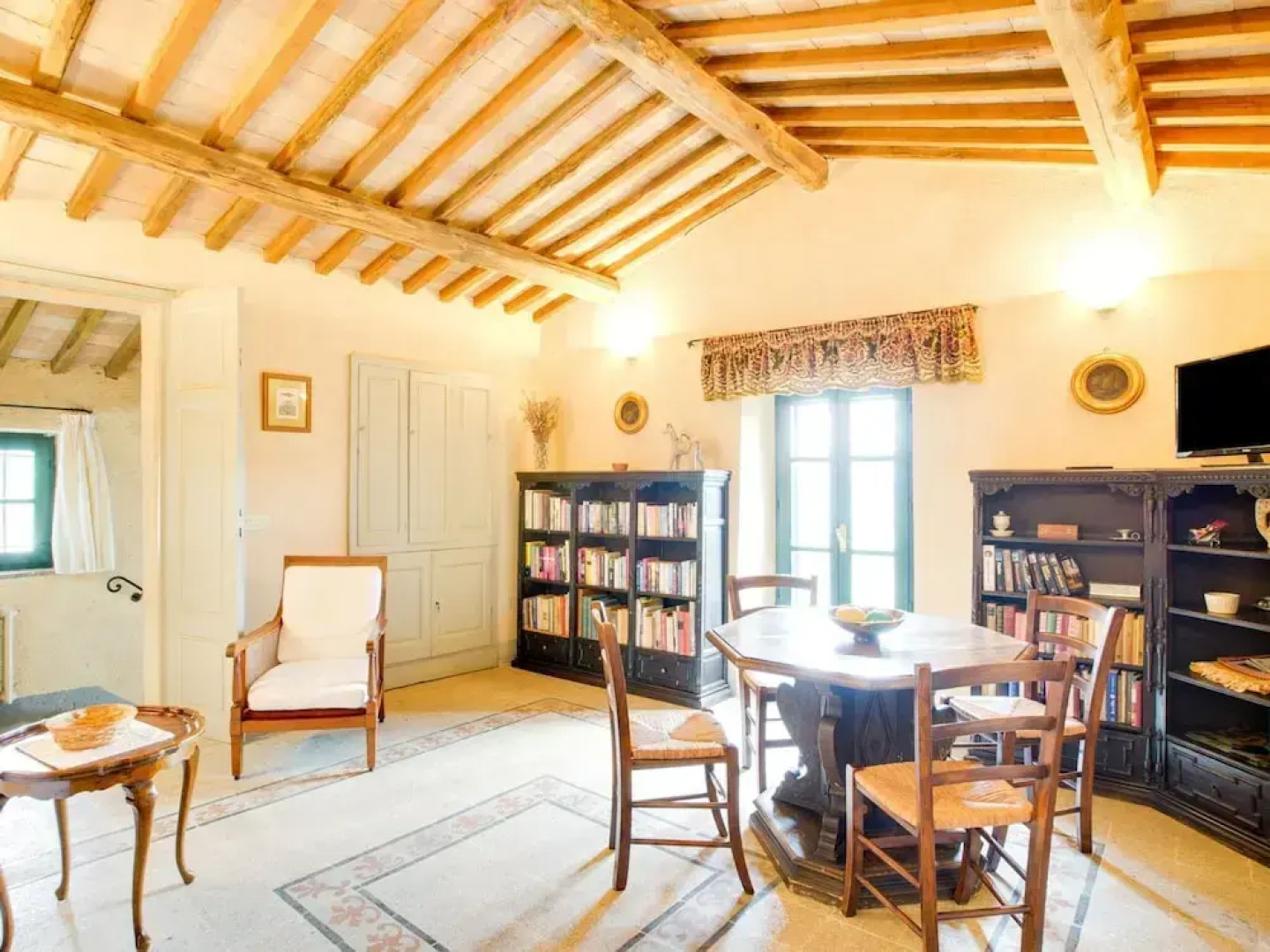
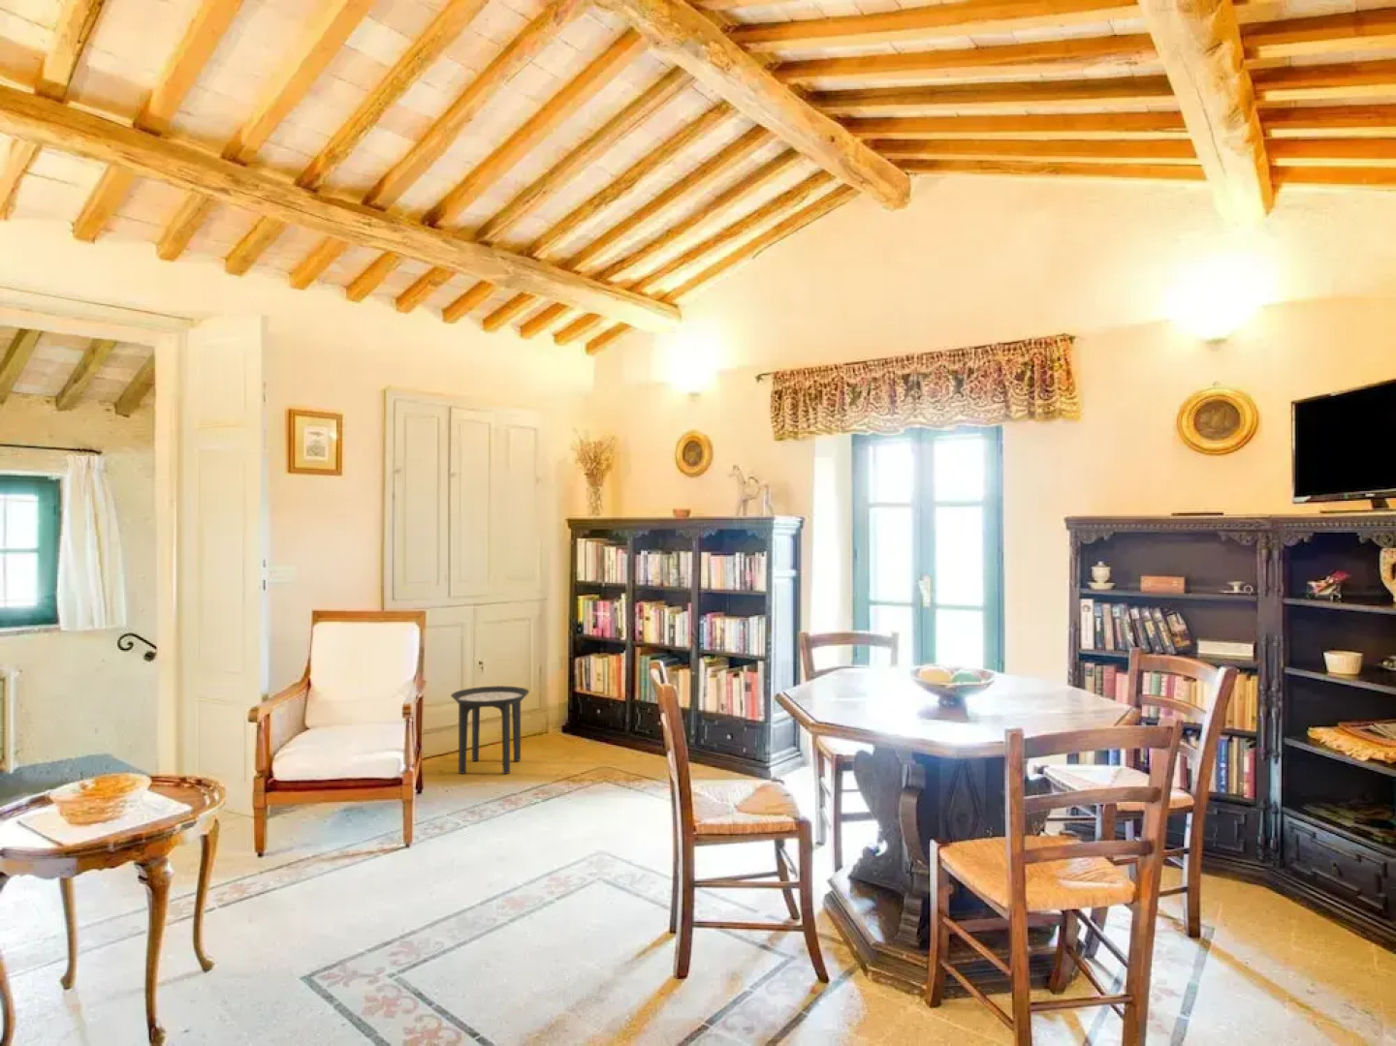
+ side table [450,685,530,775]
